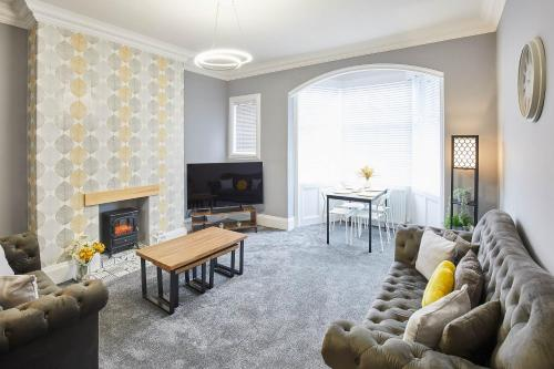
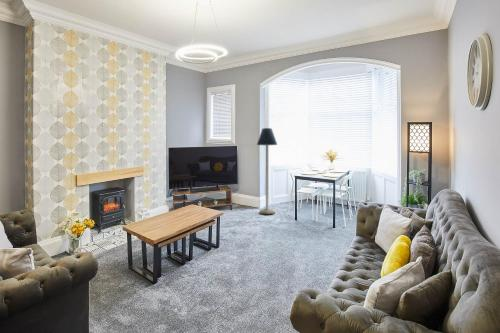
+ floor lamp [256,127,278,215]
